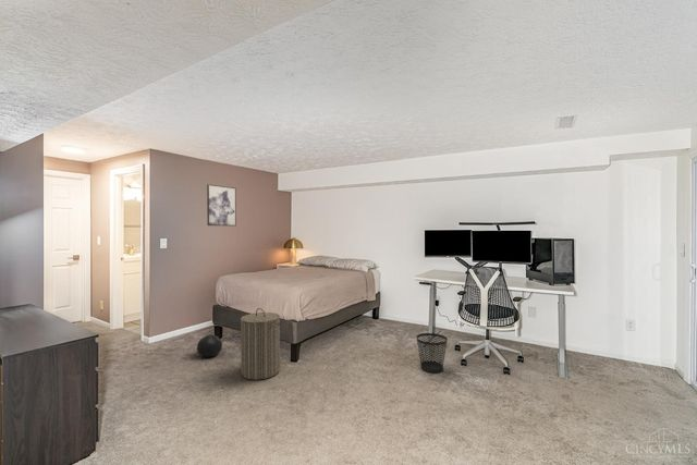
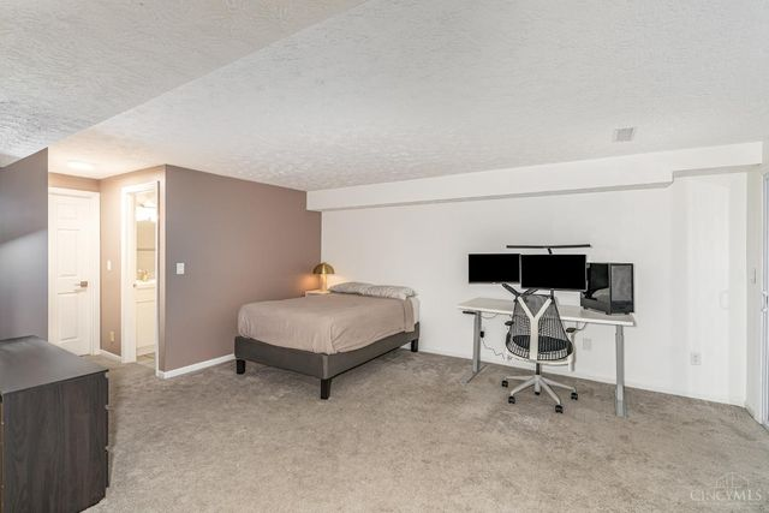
- wall art [206,184,237,227]
- decorative ball [196,333,223,358]
- wastebasket [416,332,449,374]
- laundry hamper [240,307,281,381]
